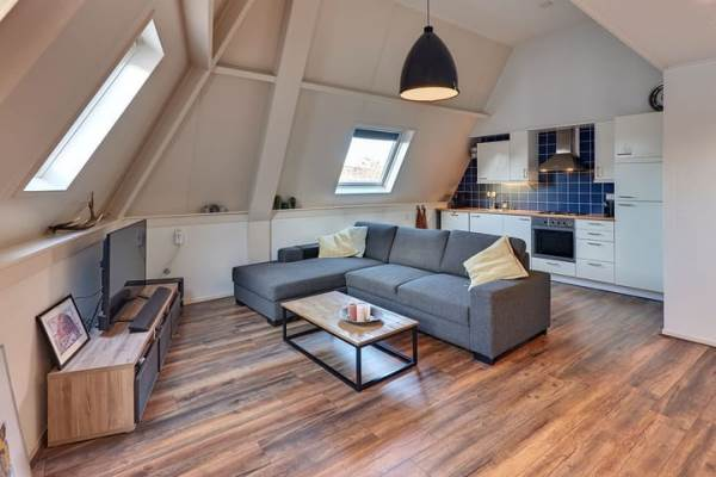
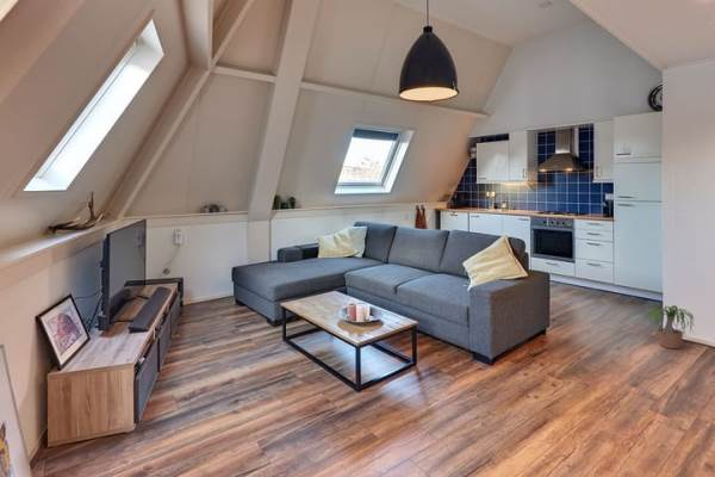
+ potted plant [648,304,698,349]
